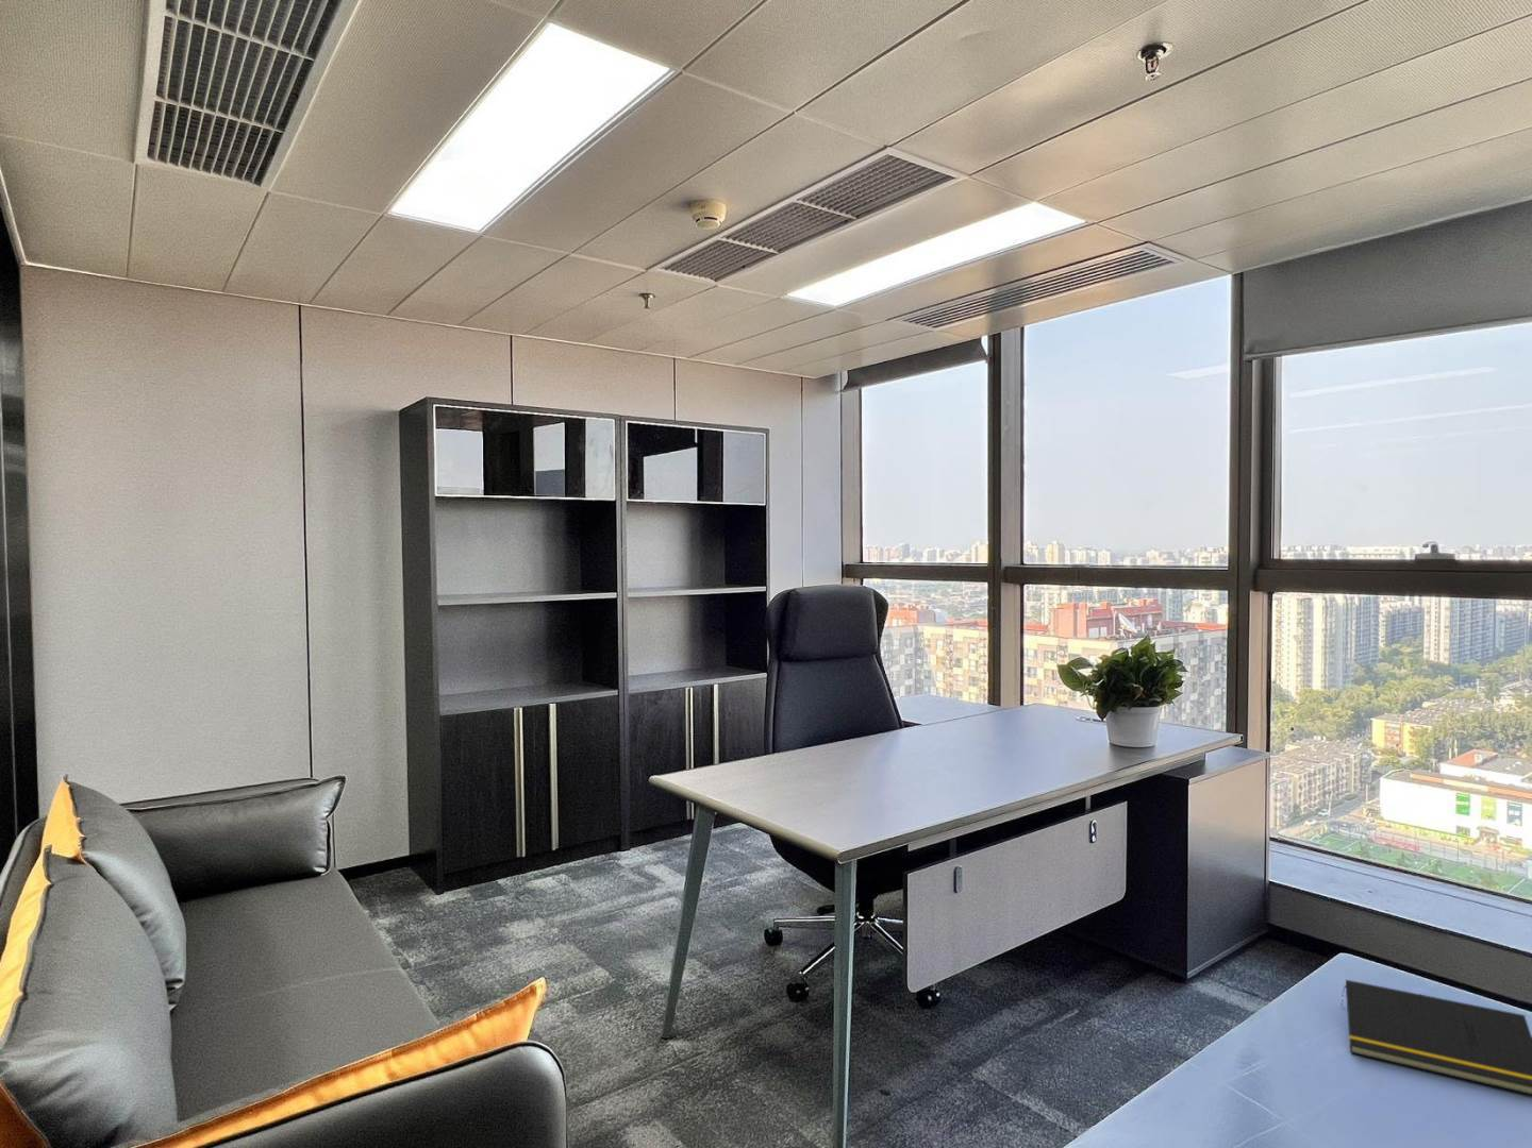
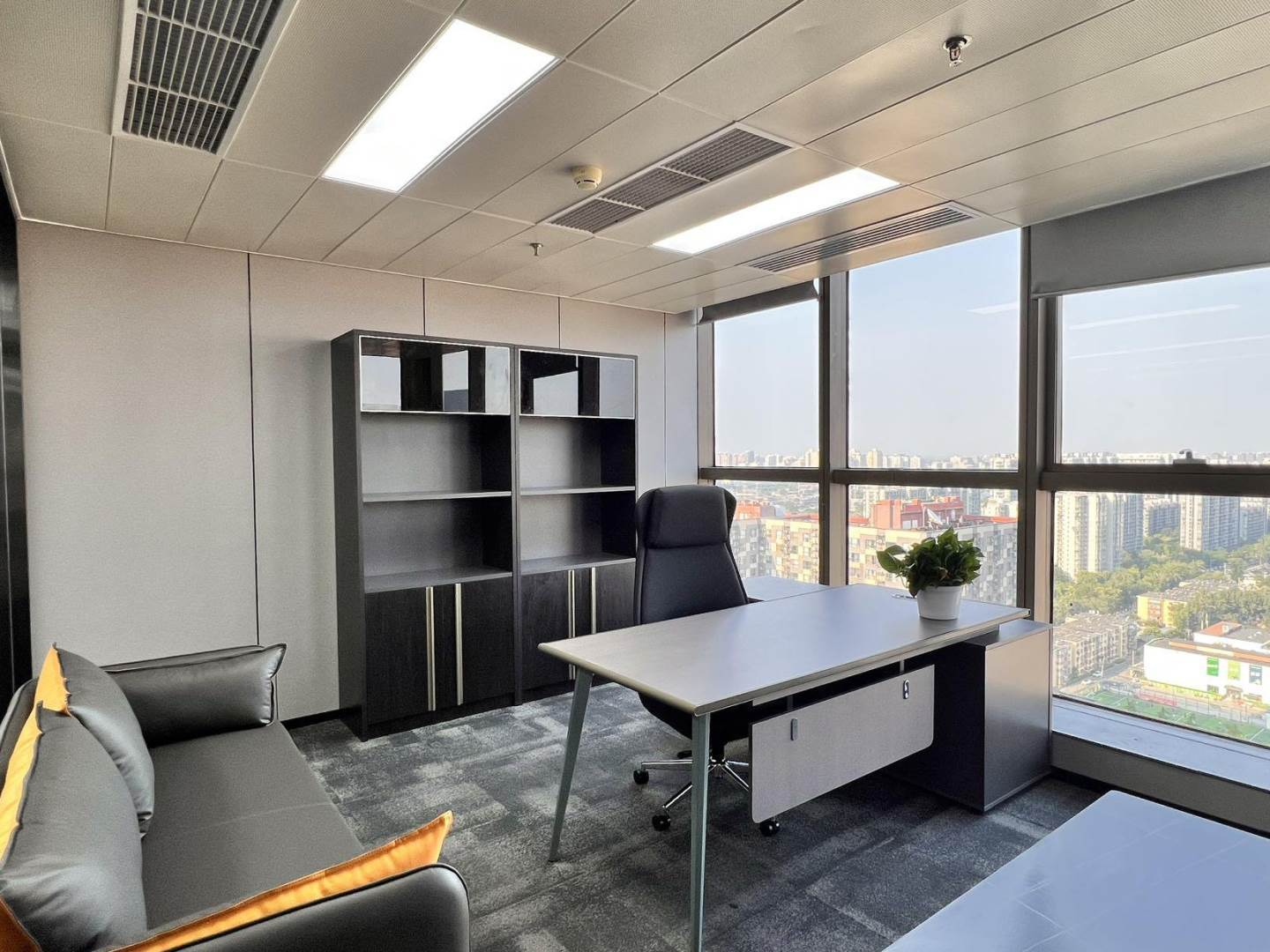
- notepad [1339,979,1532,1096]
